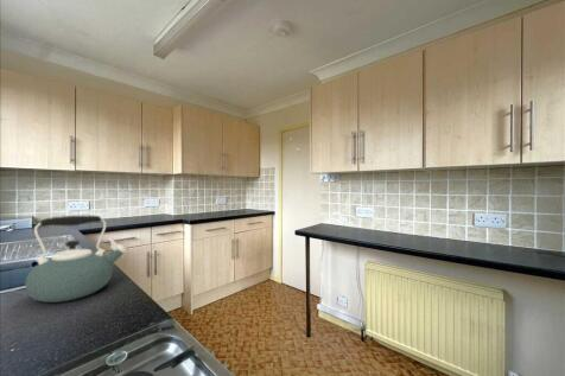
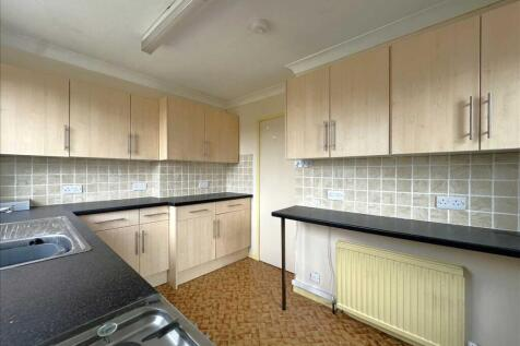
- kettle [24,215,128,304]
